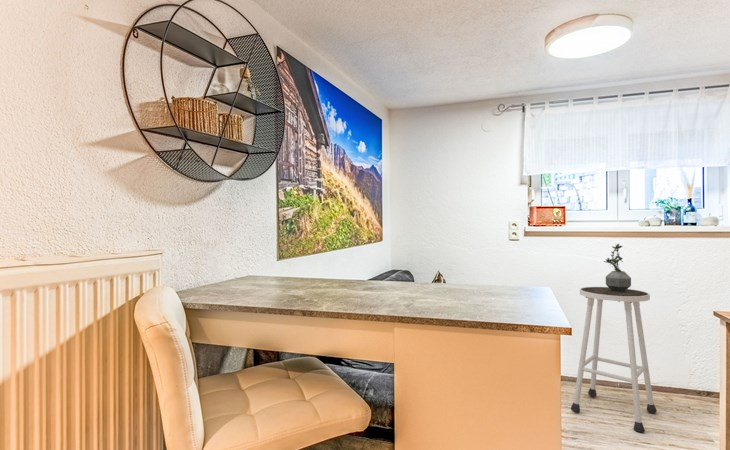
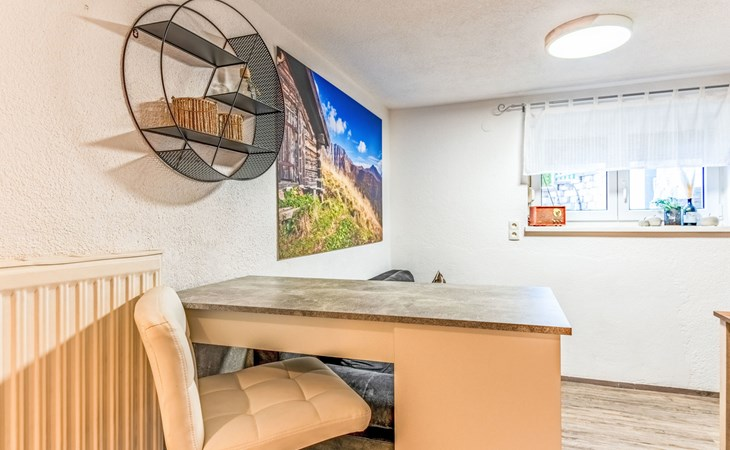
- potted plant [603,243,632,292]
- stool [570,286,658,433]
